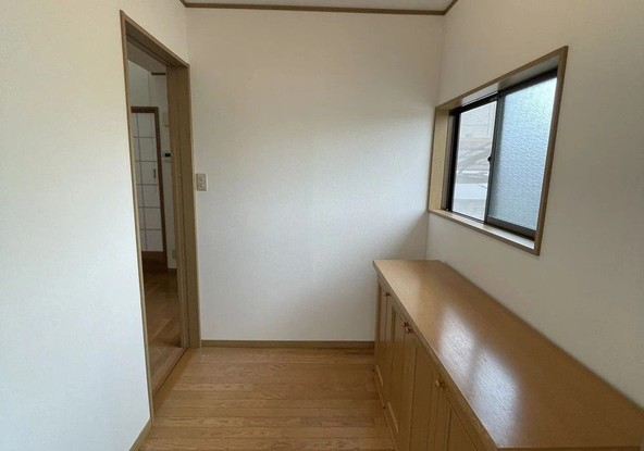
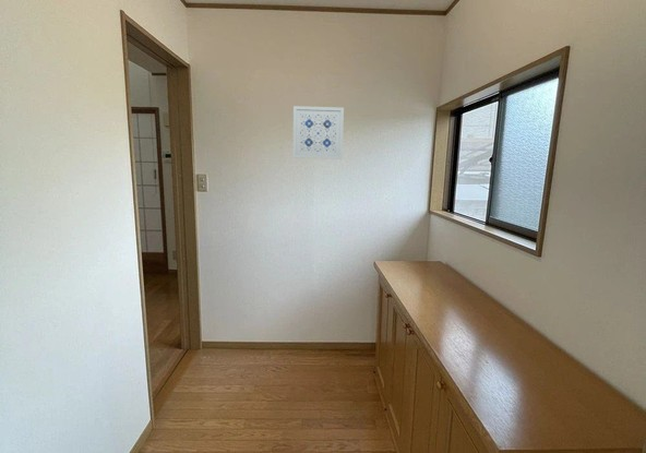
+ wall art [292,105,345,160]
